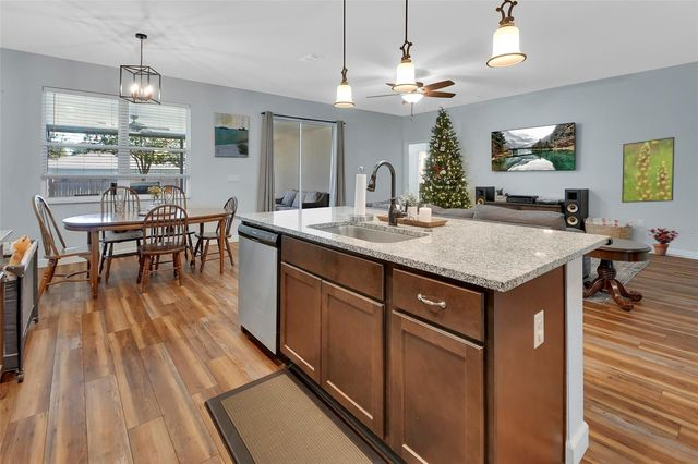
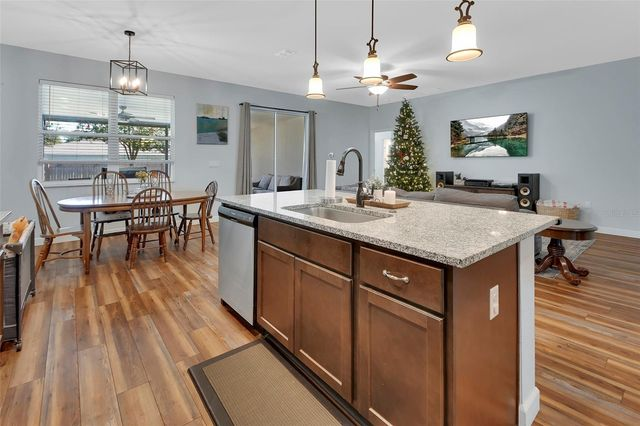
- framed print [621,136,676,204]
- potted plant [647,227,679,256]
